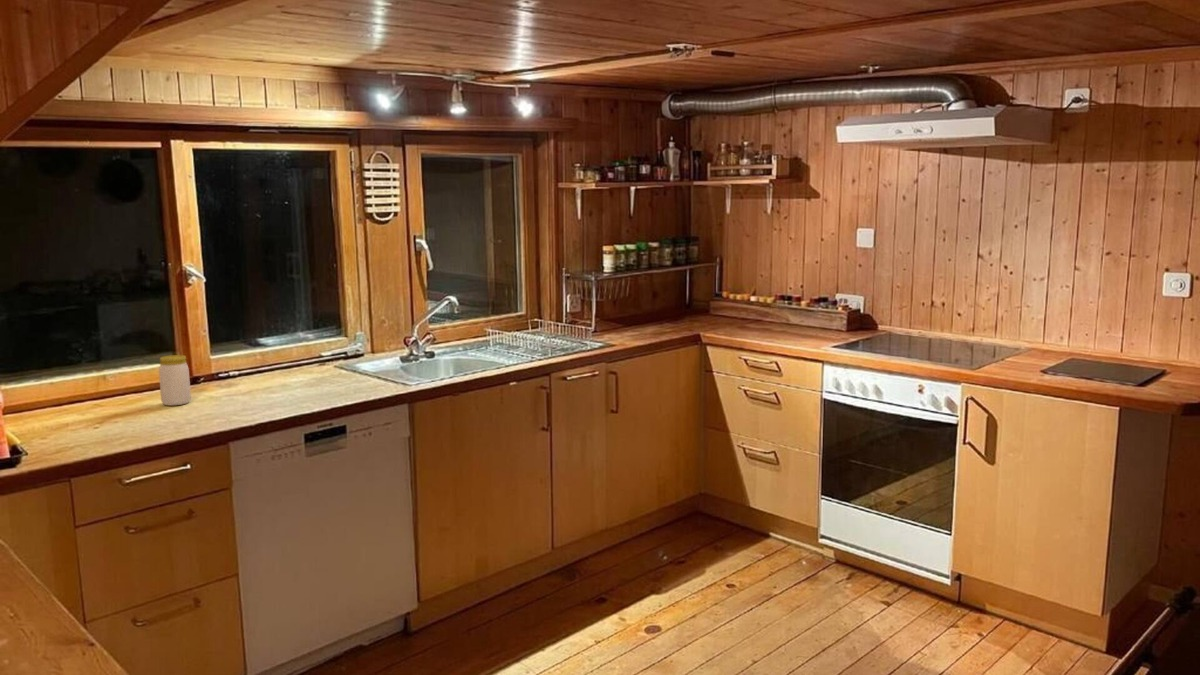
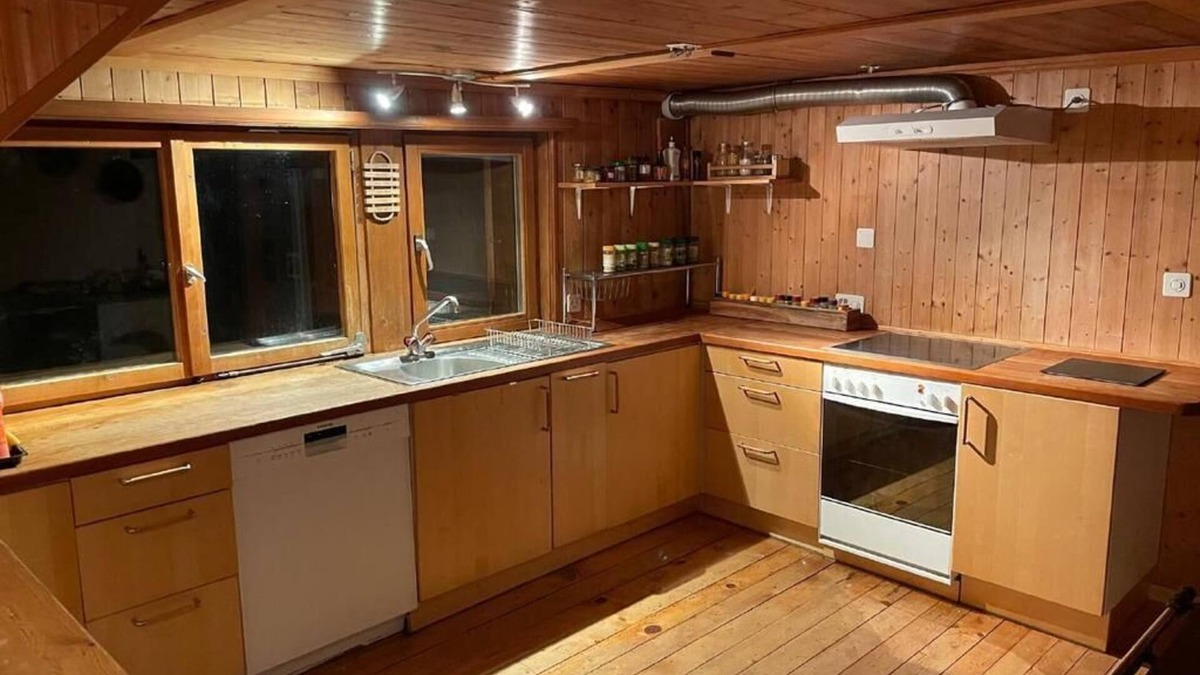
- jar [158,354,192,407]
